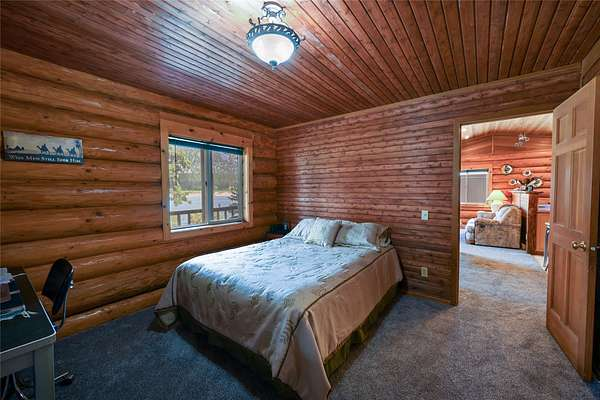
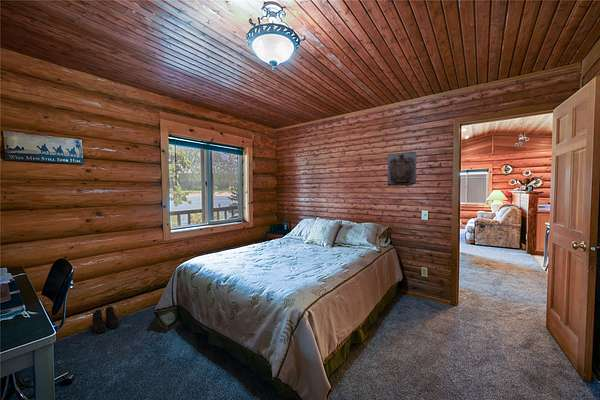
+ wall sculpture [386,151,417,187]
+ boots [91,305,120,334]
